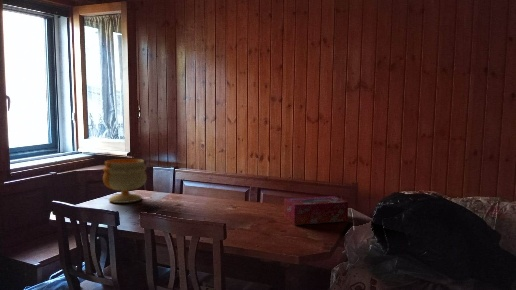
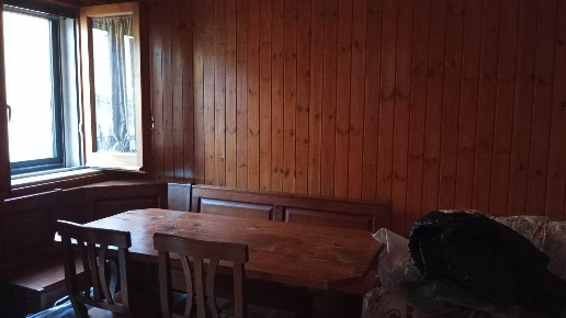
- footed bowl [102,158,148,204]
- tissue box [283,195,349,226]
